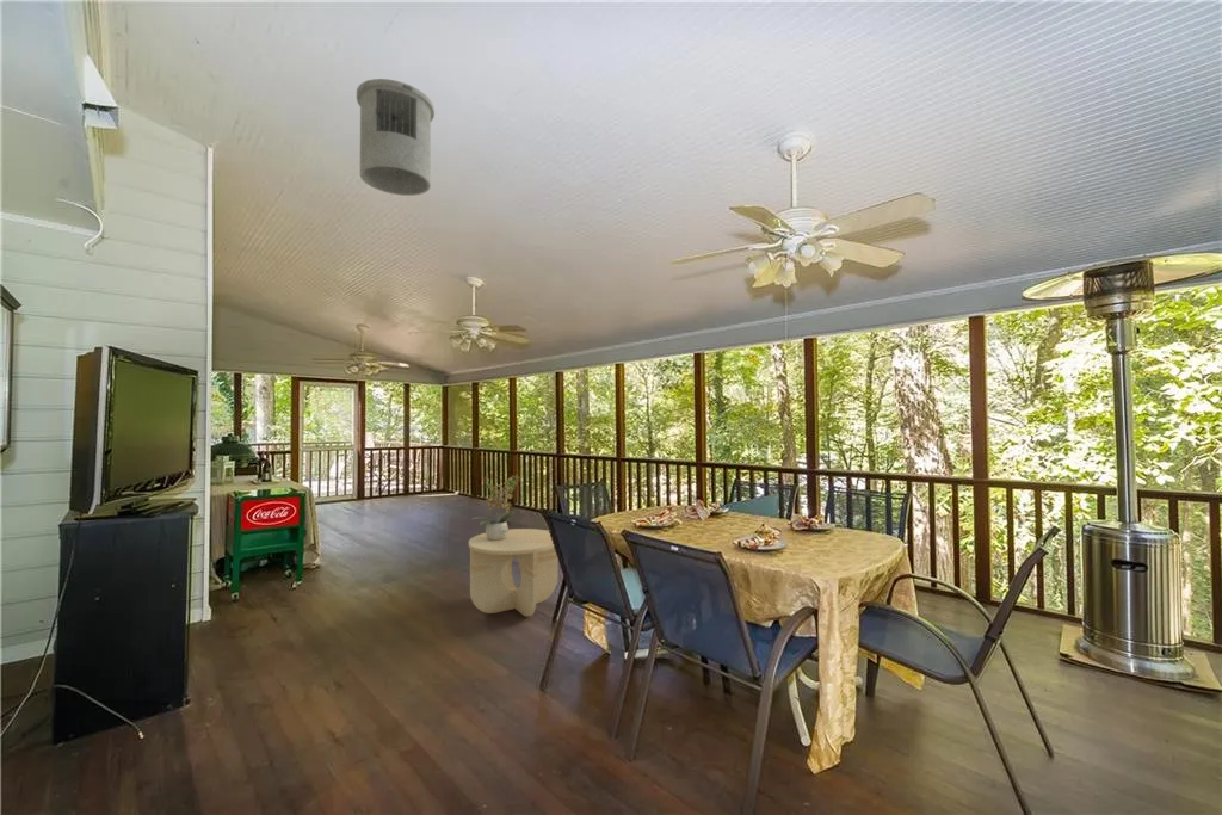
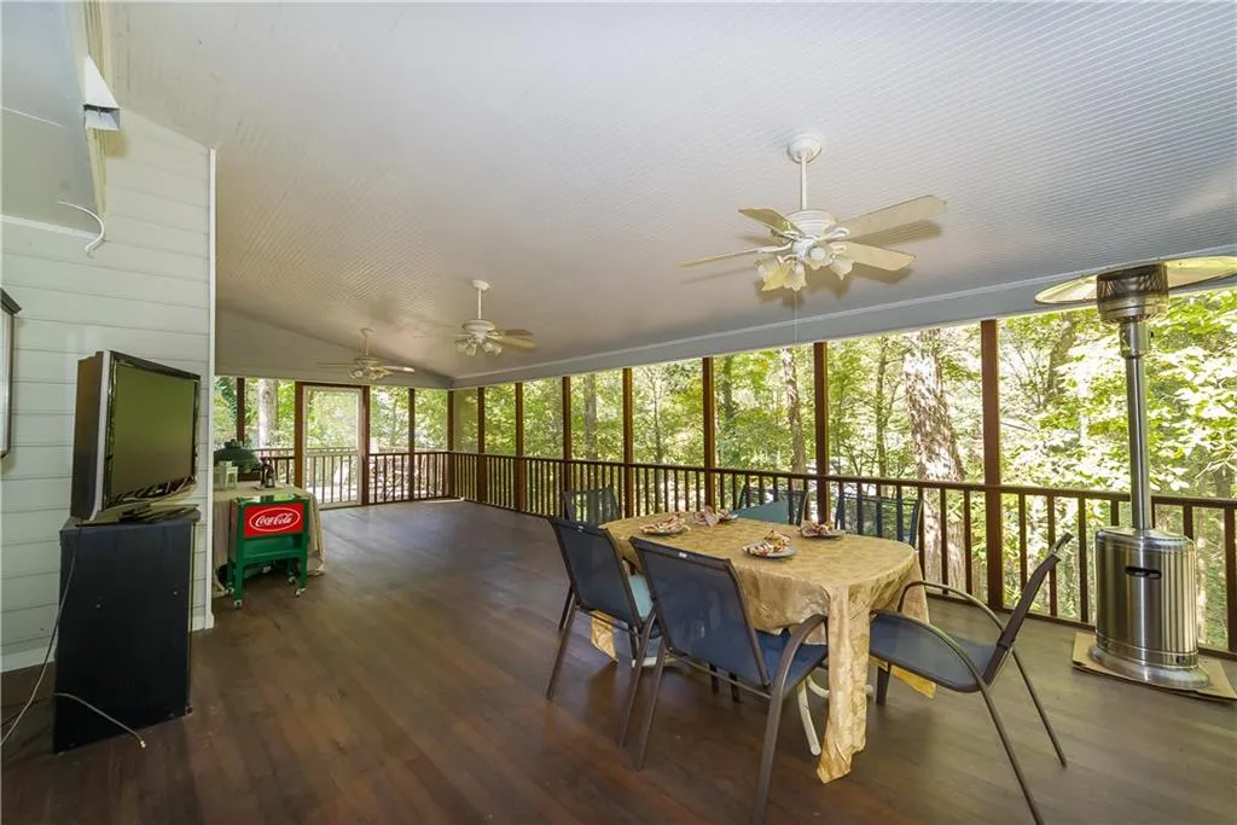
- potted plant [473,474,524,541]
- wind chime [356,78,436,197]
- side table [468,527,560,618]
